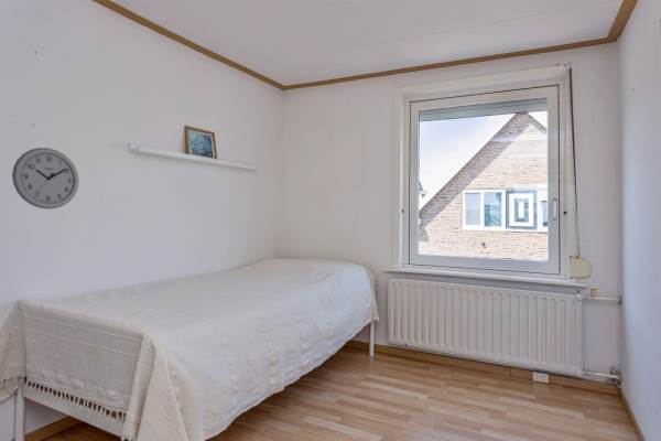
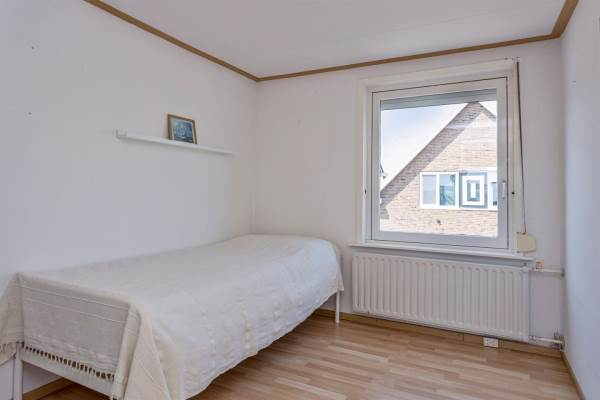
- wall clock [11,147,79,211]
